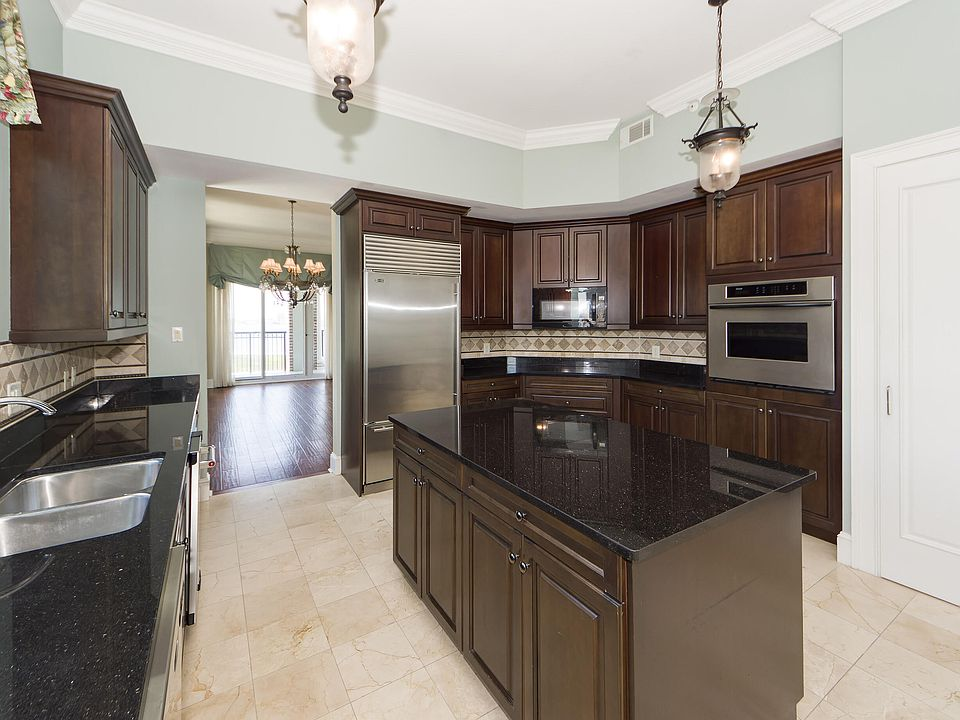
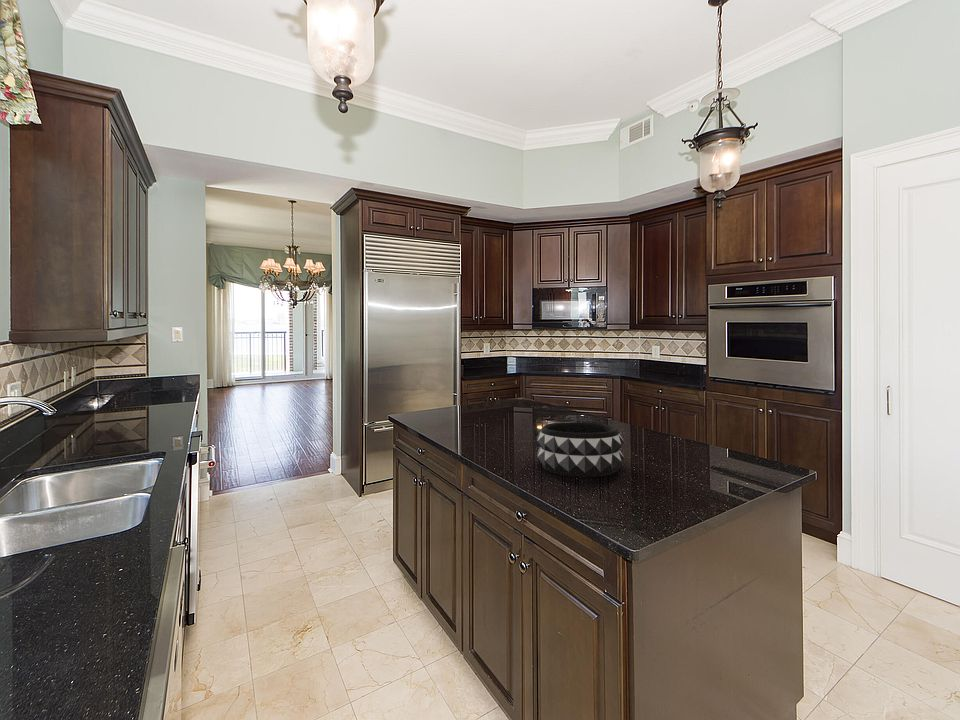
+ decorative bowl [536,421,625,478]
